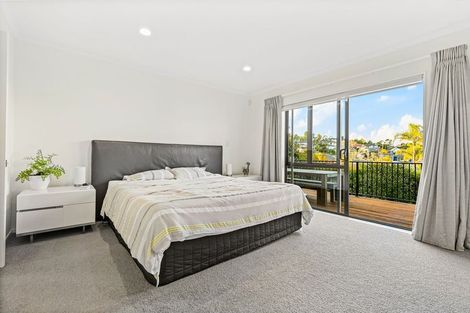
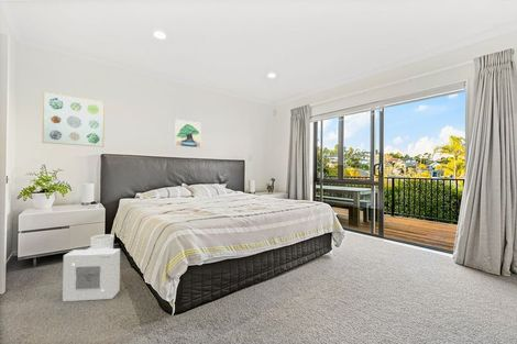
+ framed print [174,119,202,149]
+ wall art [41,90,106,148]
+ air purifier [62,233,121,302]
